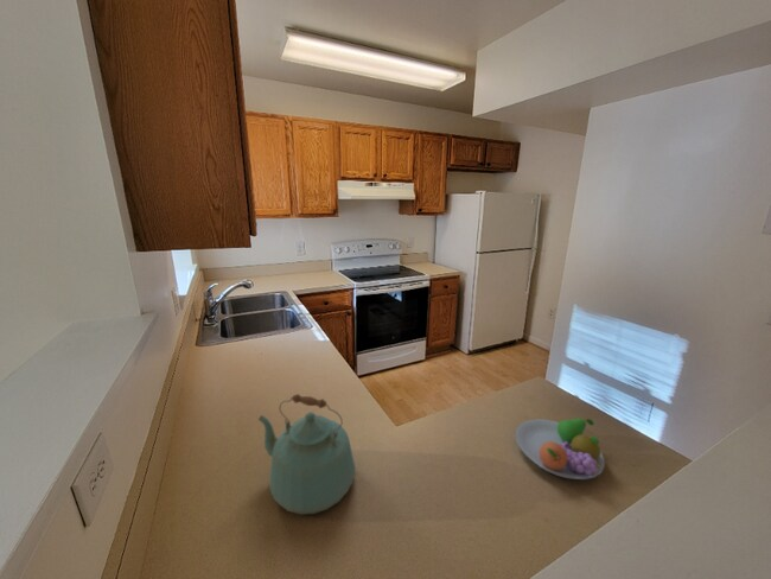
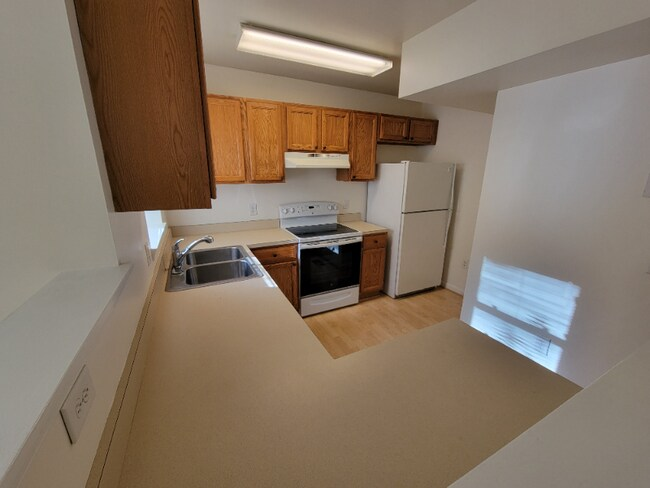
- fruit bowl [515,418,606,481]
- kettle [257,393,356,516]
